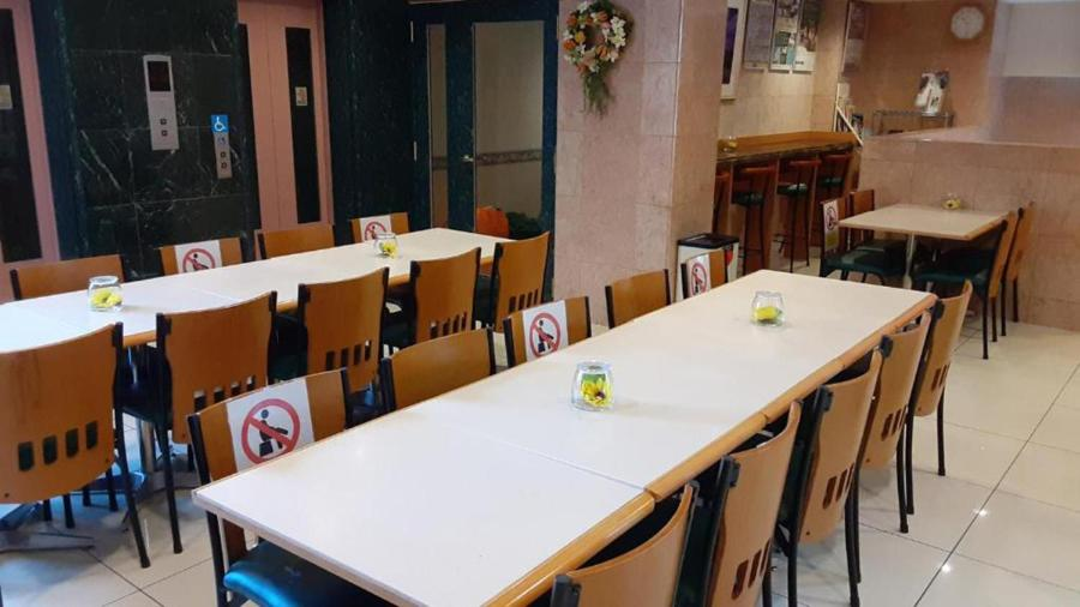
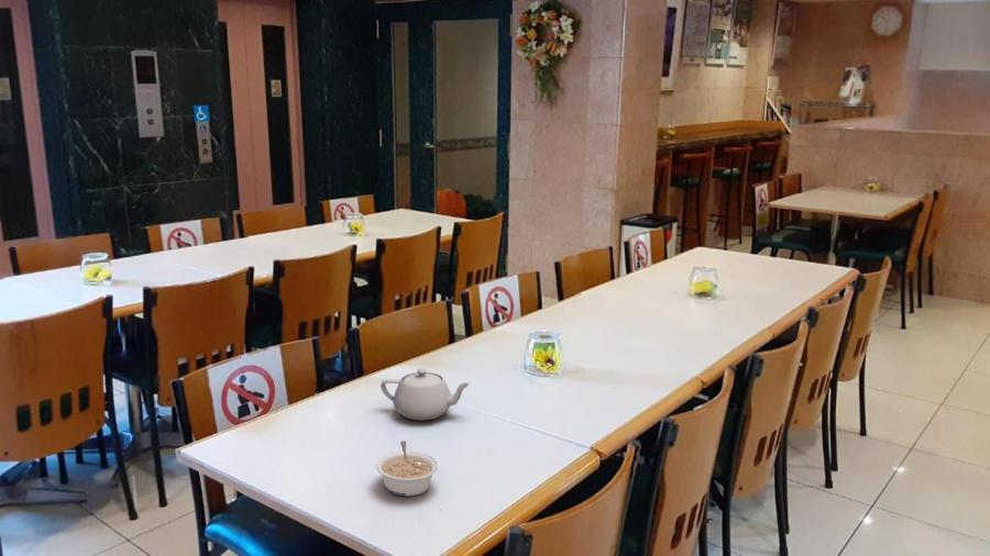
+ teapot [380,368,472,422]
+ legume [374,440,439,497]
